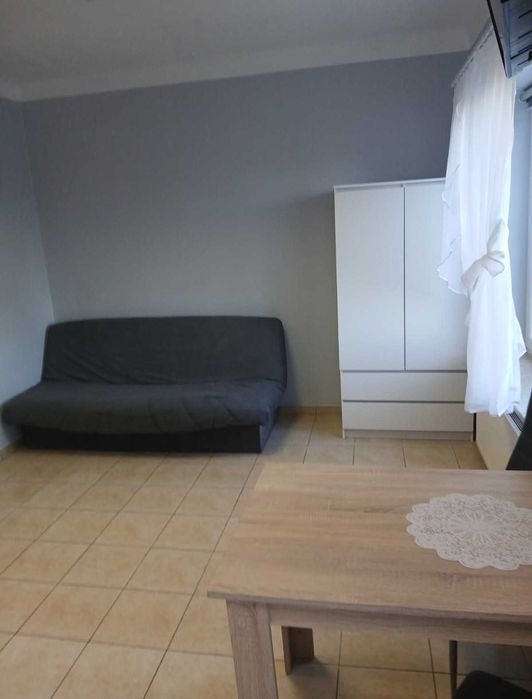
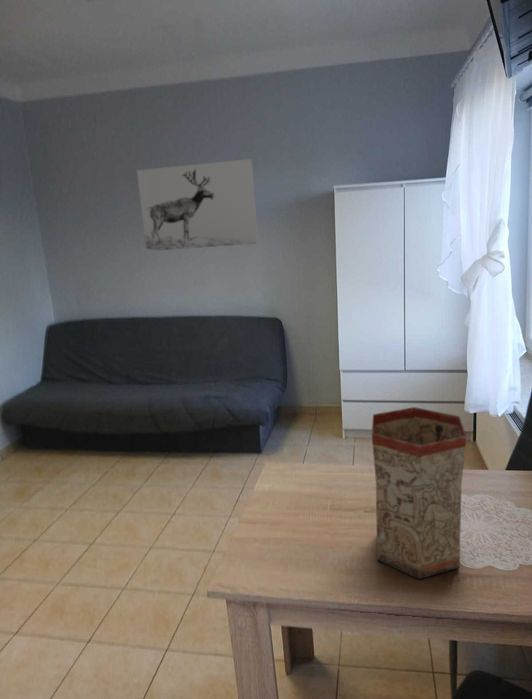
+ wall art [136,158,259,252]
+ vase [370,406,468,580]
